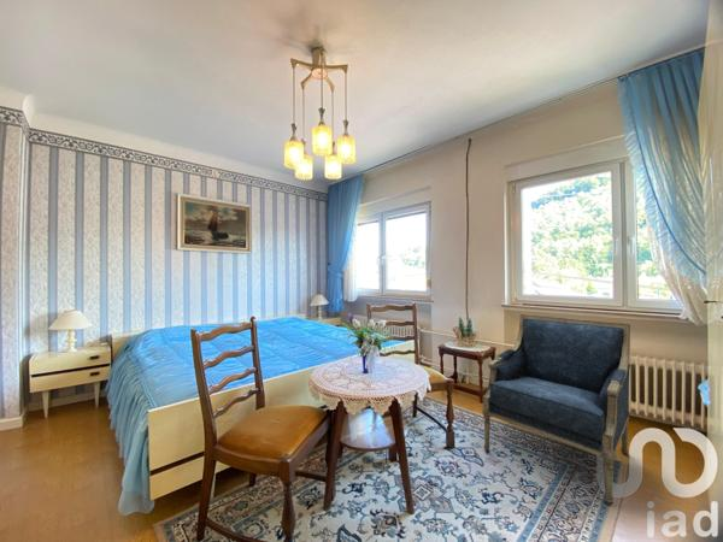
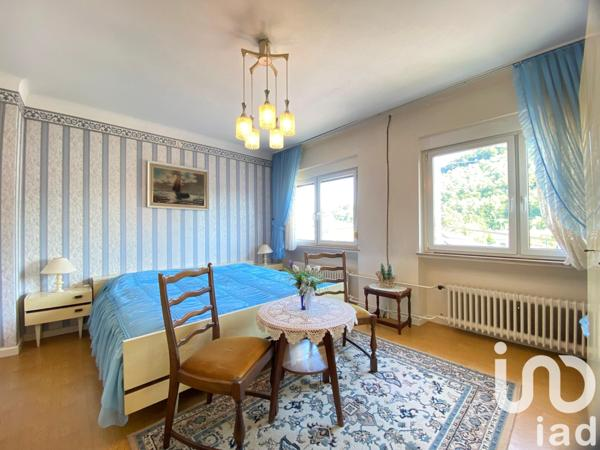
- armchair [481,313,631,507]
